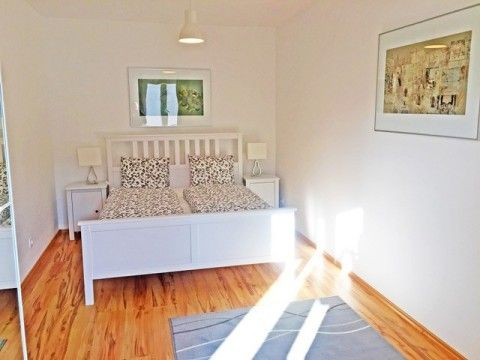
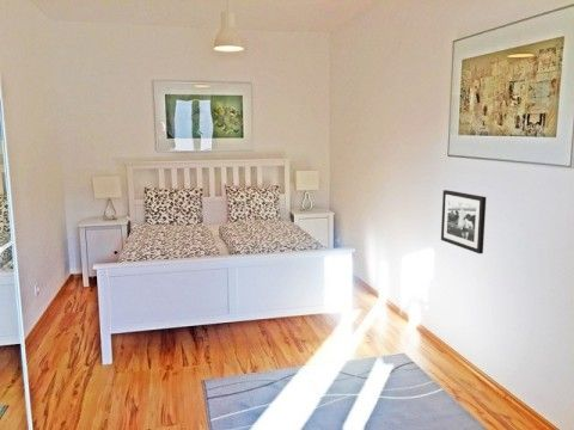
+ picture frame [440,189,488,254]
